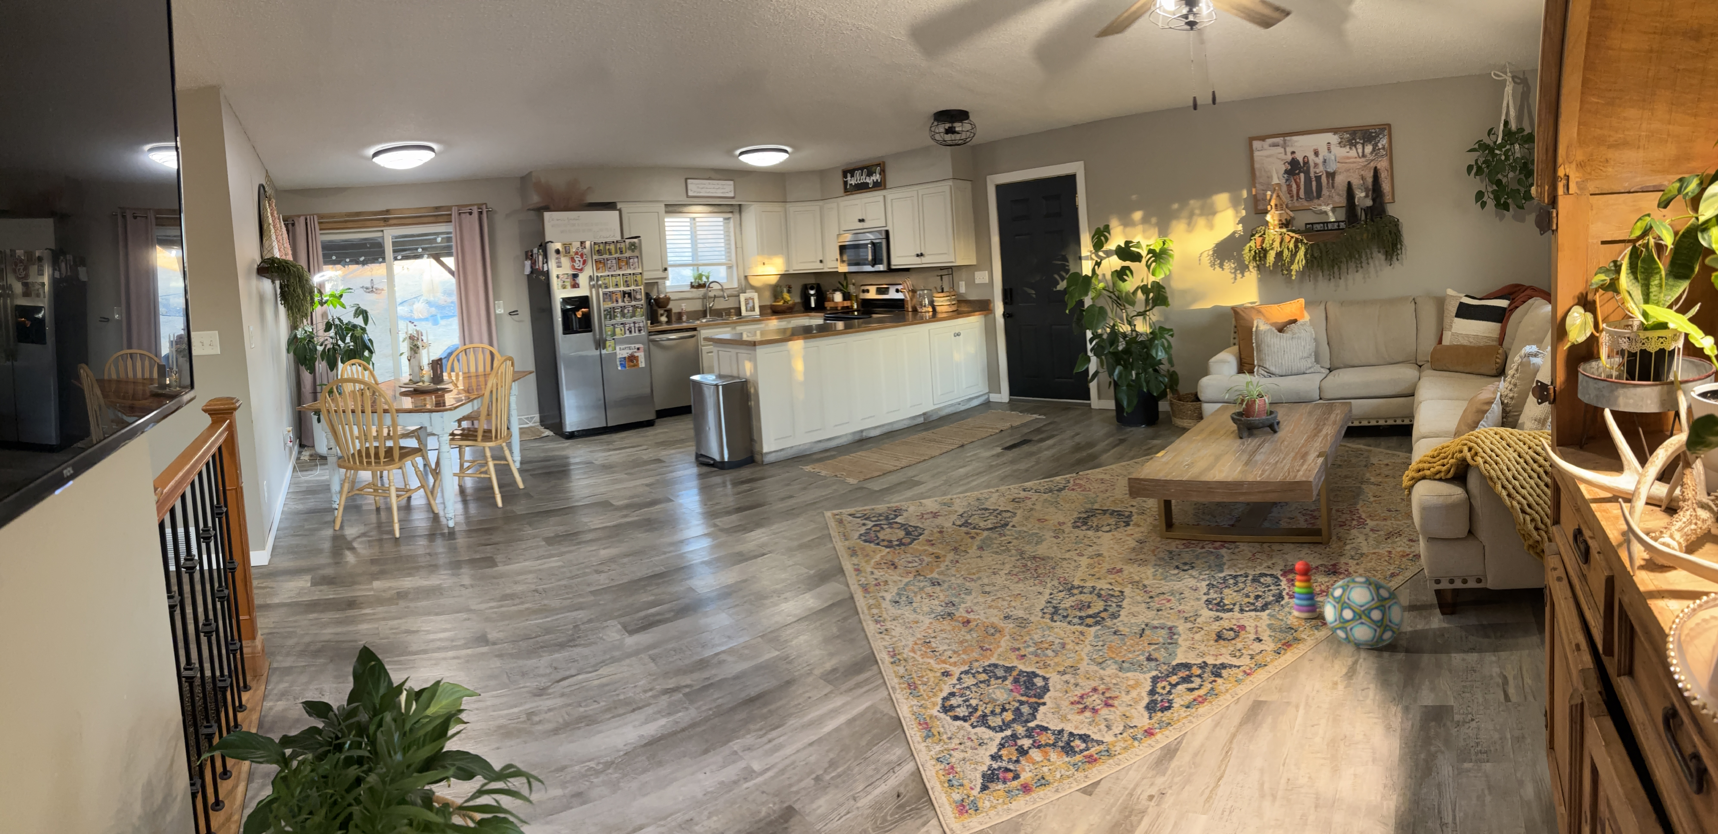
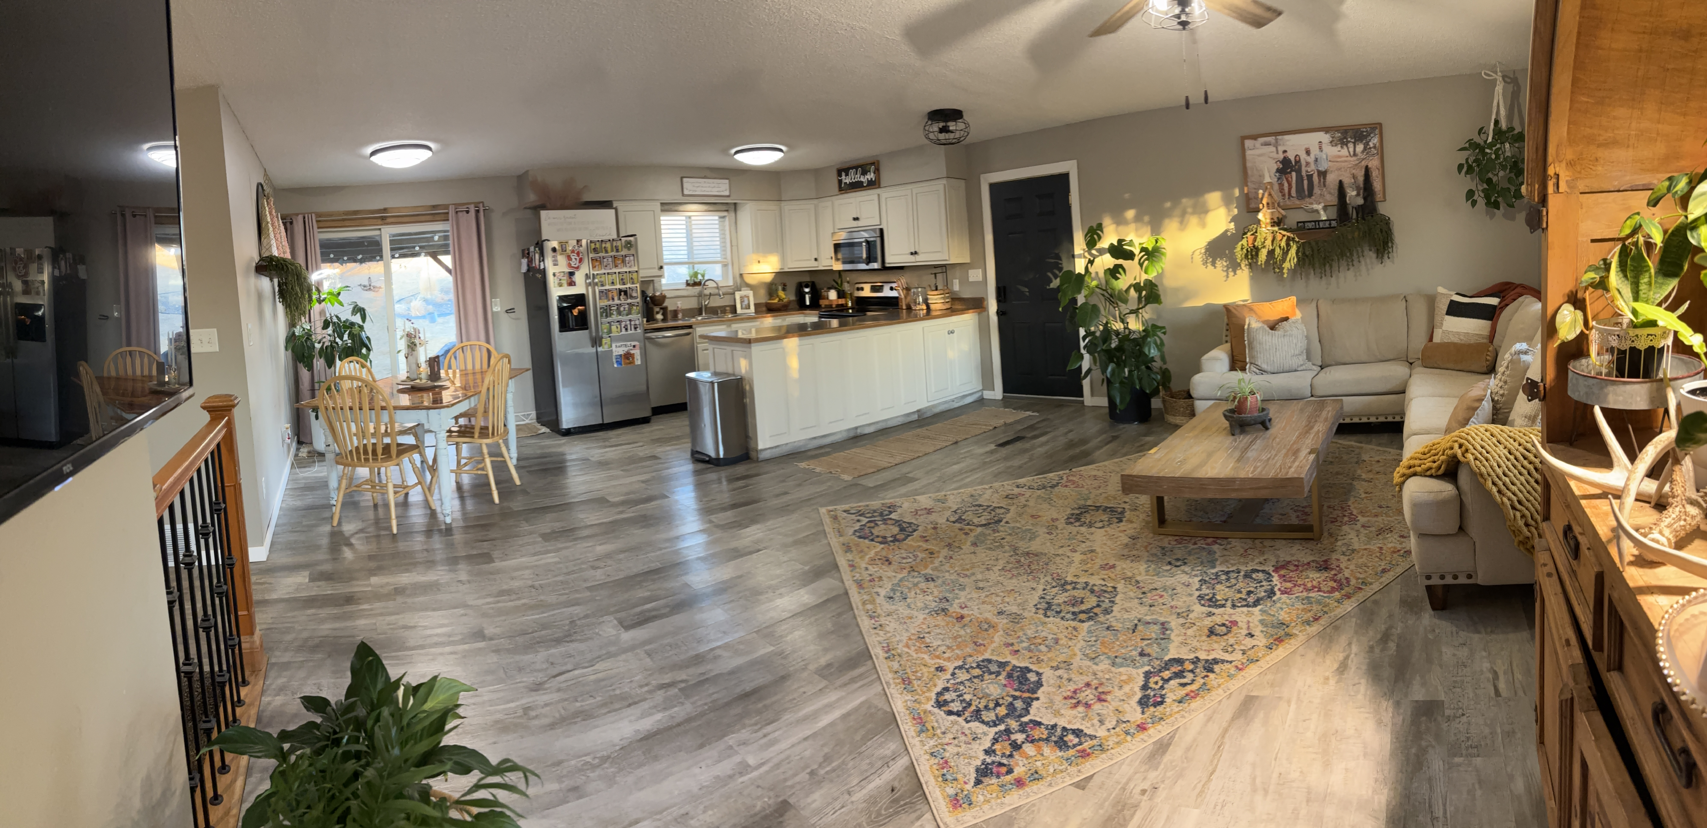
- stacking toy [1293,560,1319,619]
- ball [1324,575,1404,649]
